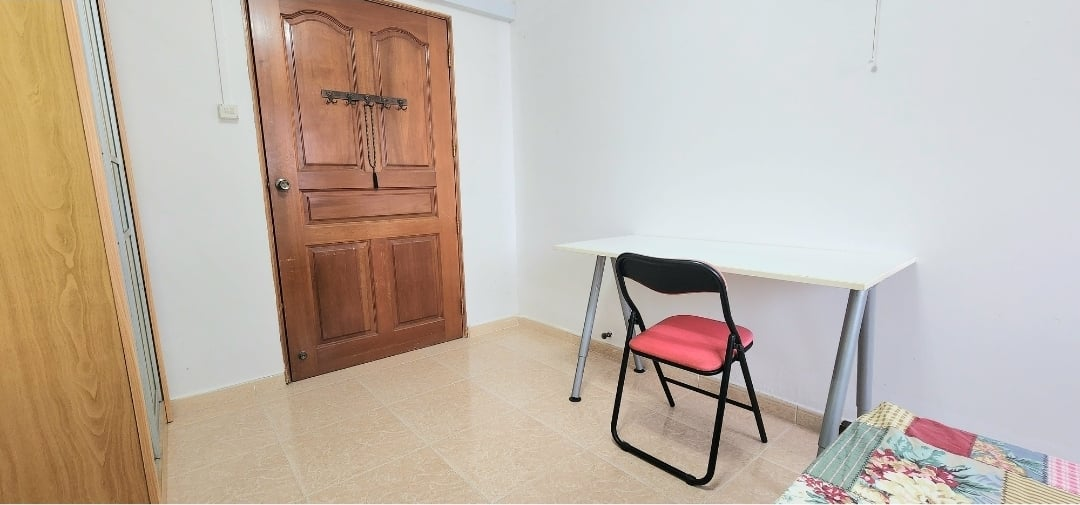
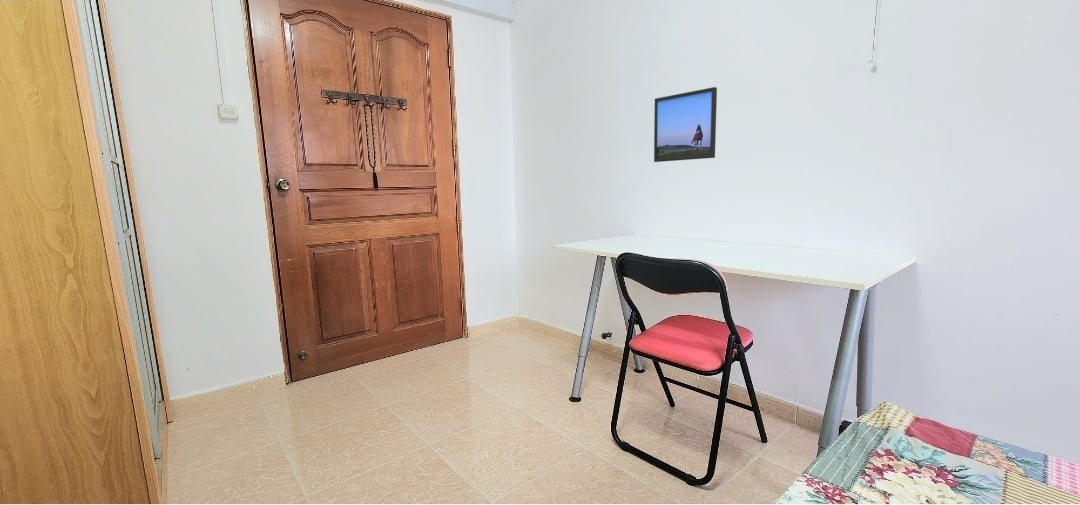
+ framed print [653,86,718,163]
